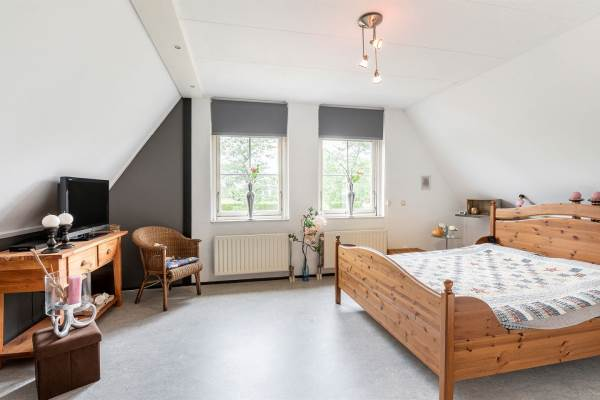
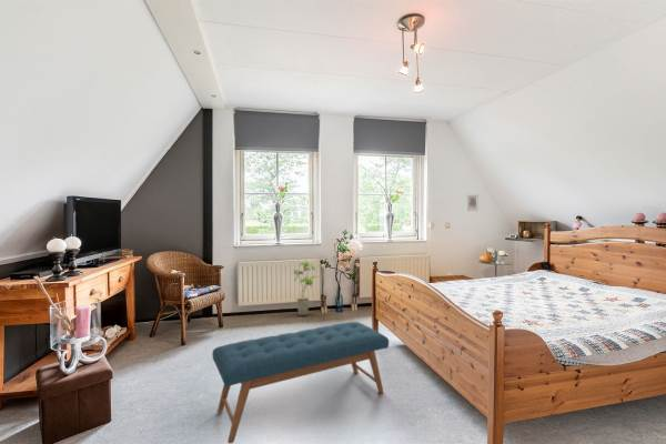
+ bench [211,321,390,444]
+ house plant [291,260,321,316]
